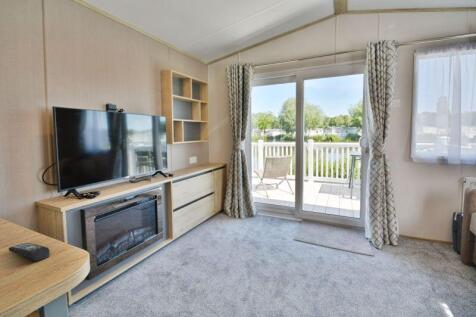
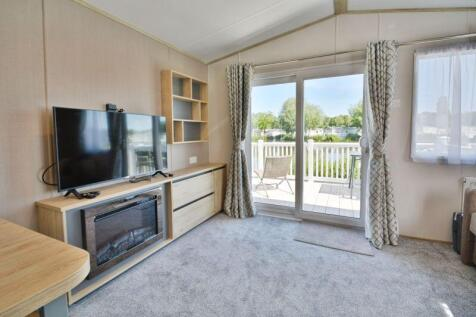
- remote control [7,242,51,263]
